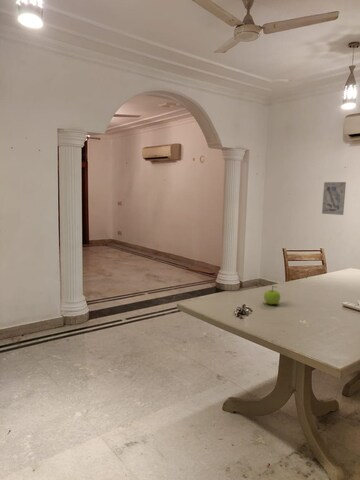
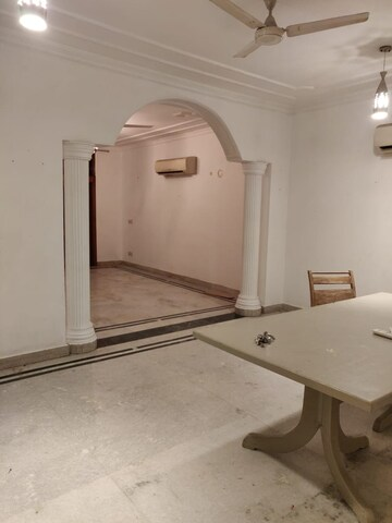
- wall art [321,181,347,216]
- fruit [263,284,281,305]
